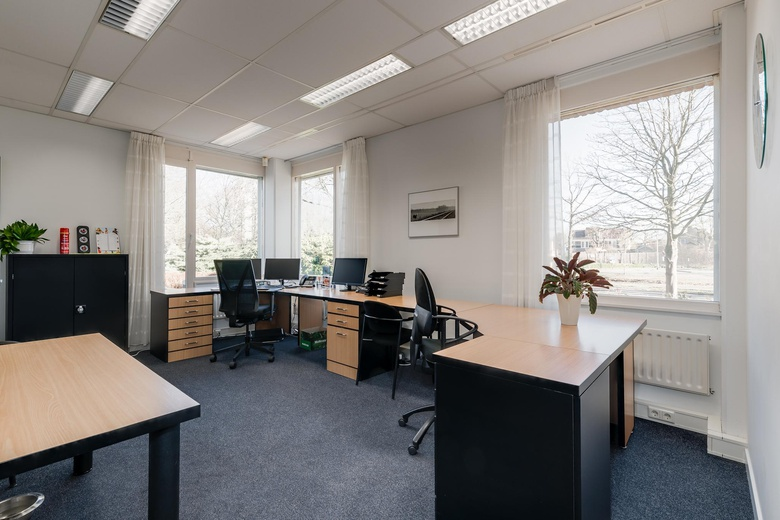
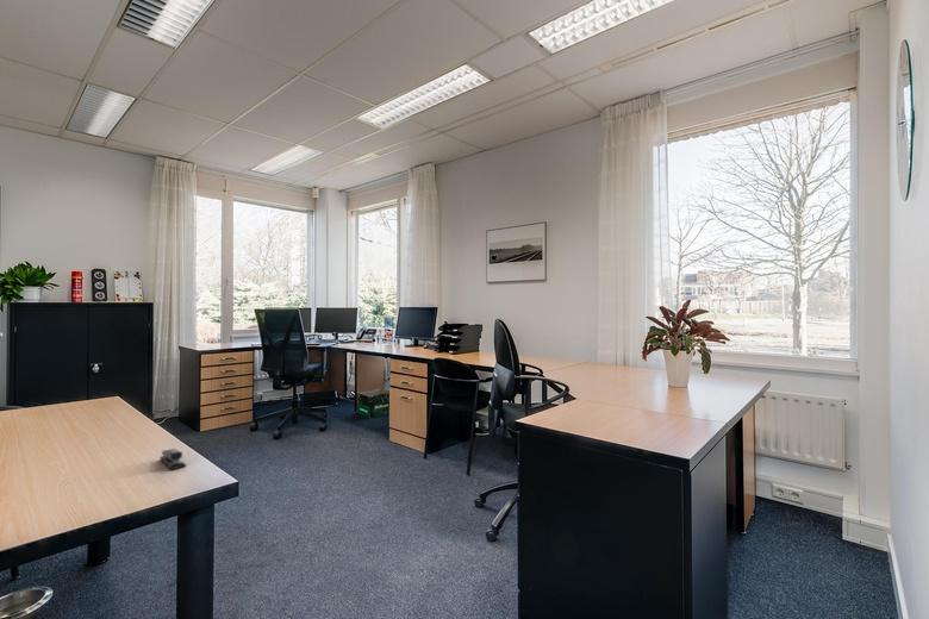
+ stapler [158,448,187,470]
